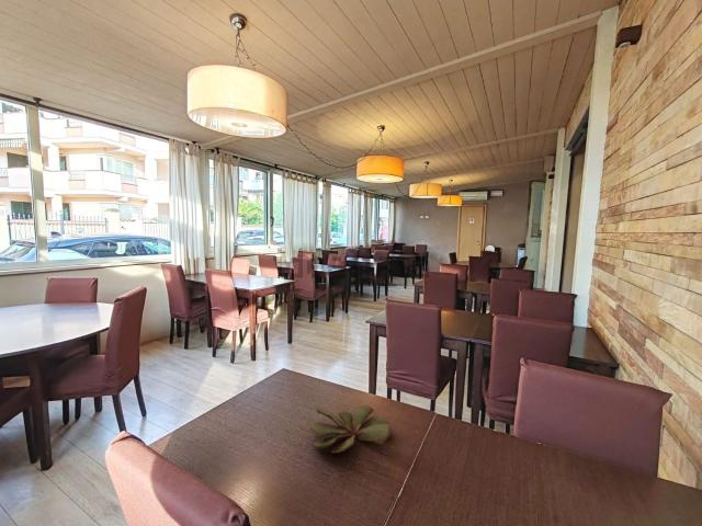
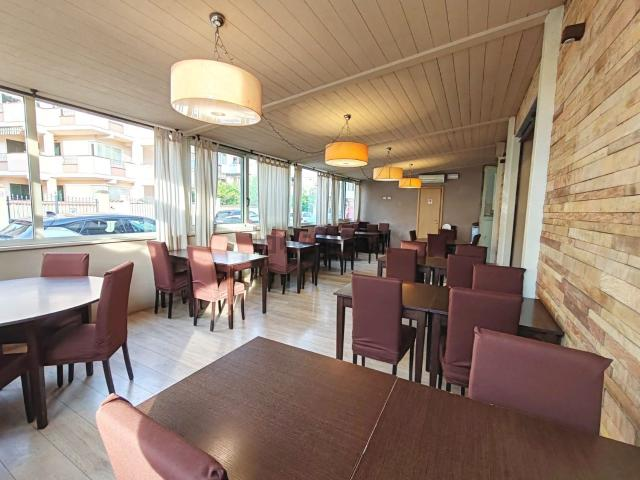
- succulent plant [309,404,393,454]
